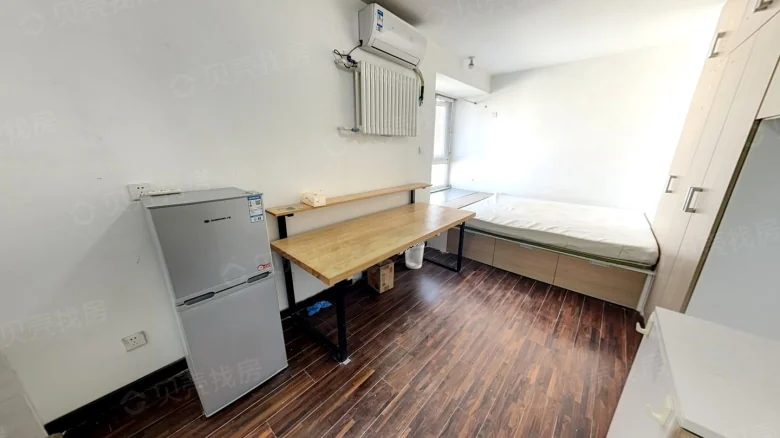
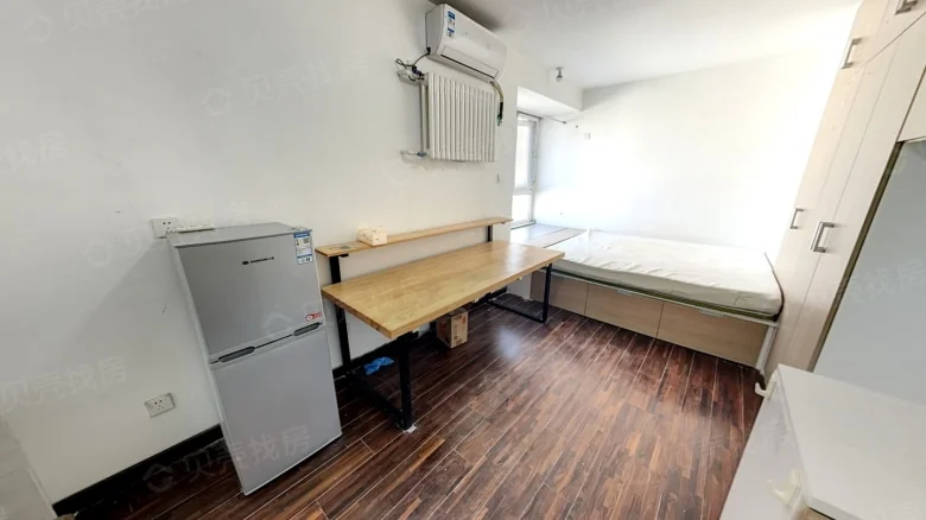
- wastebasket [404,241,425,270]
